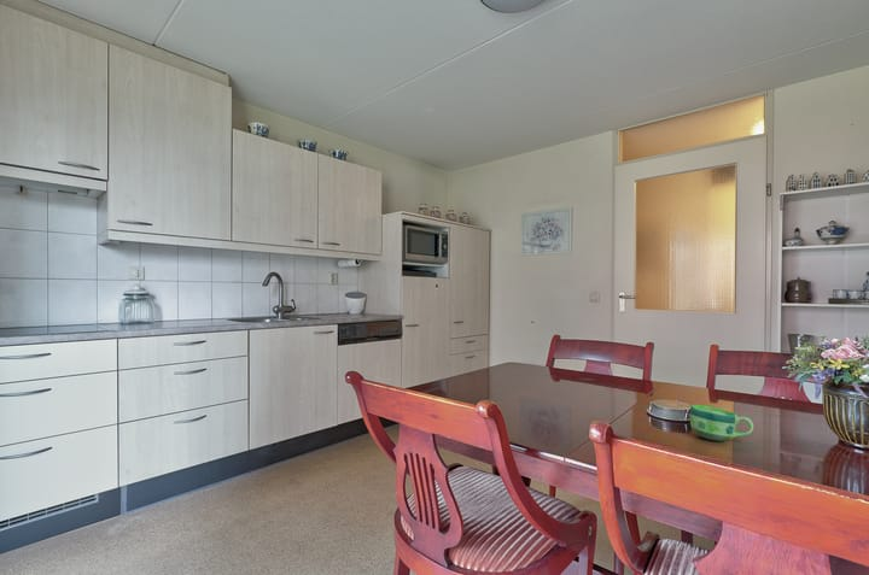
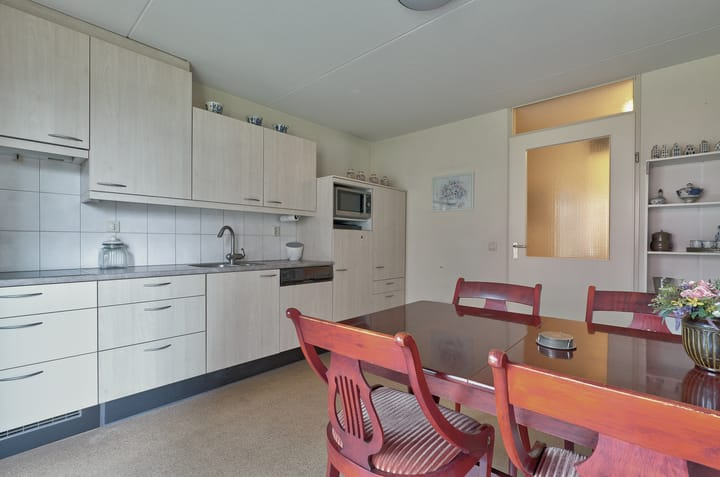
- cup [689,404,754,442]
